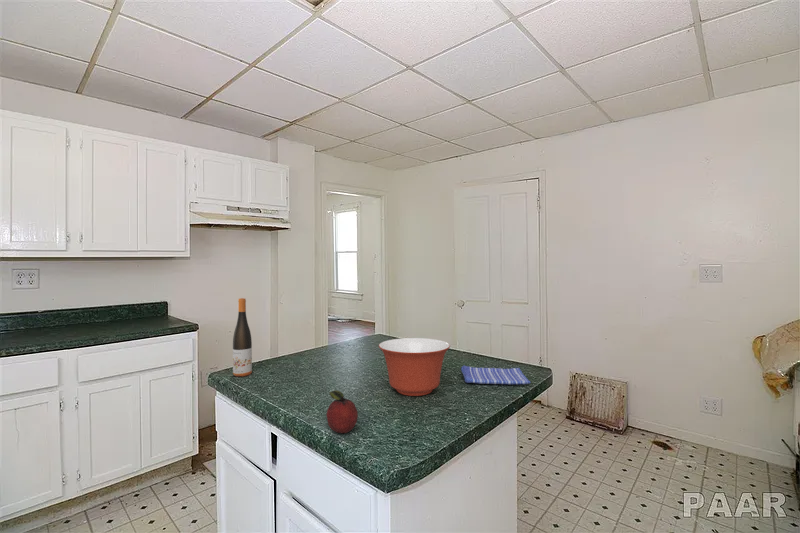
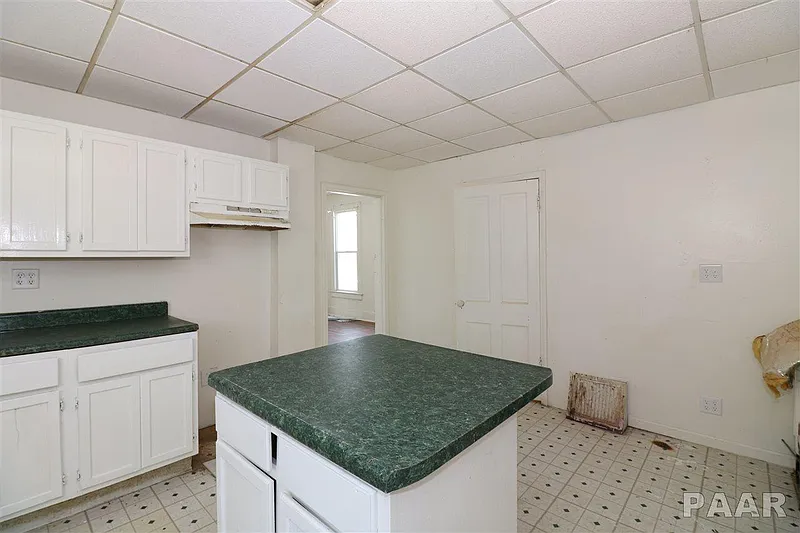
- wine bottle [232,297,253,377]
- fruit [325,389,359,434]
- dish towel [460,364,531,385]
- mixing bowl [378,337,451,397]
